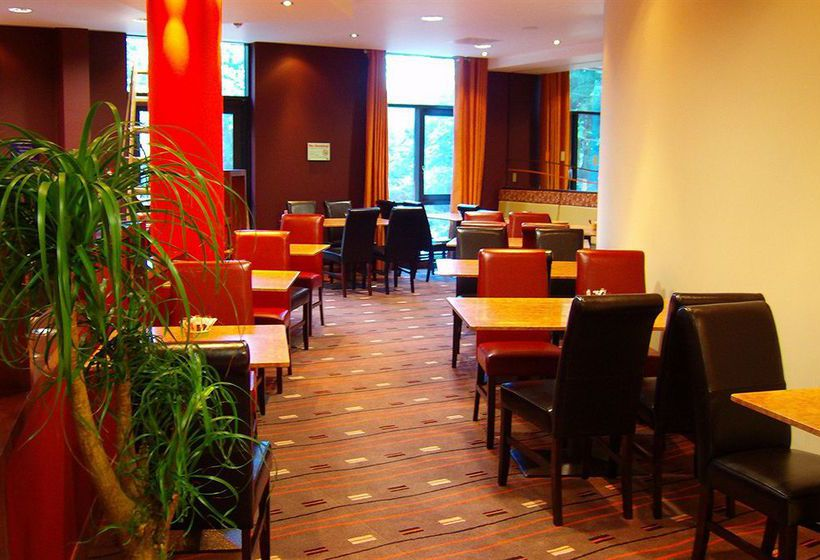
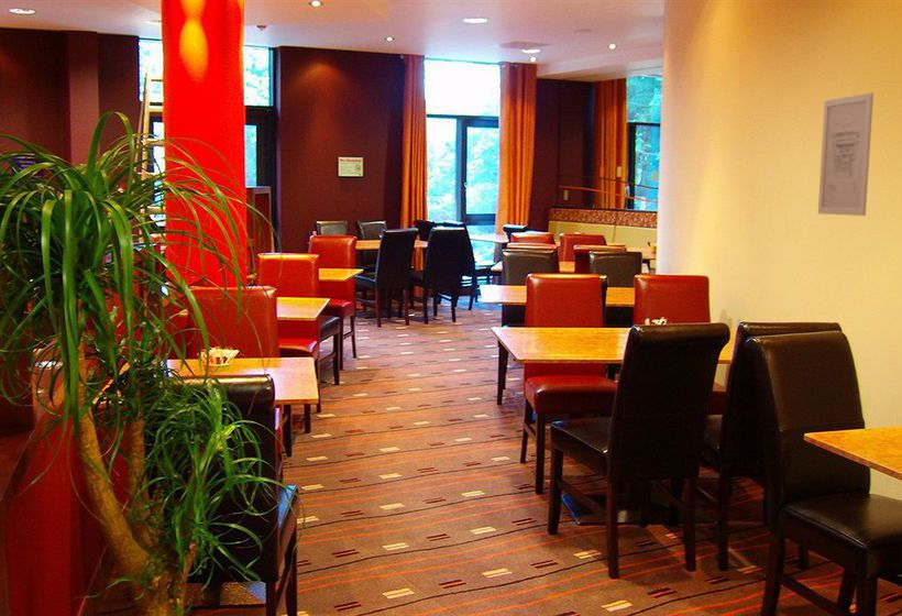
+ wall art [817,91,875,217]
